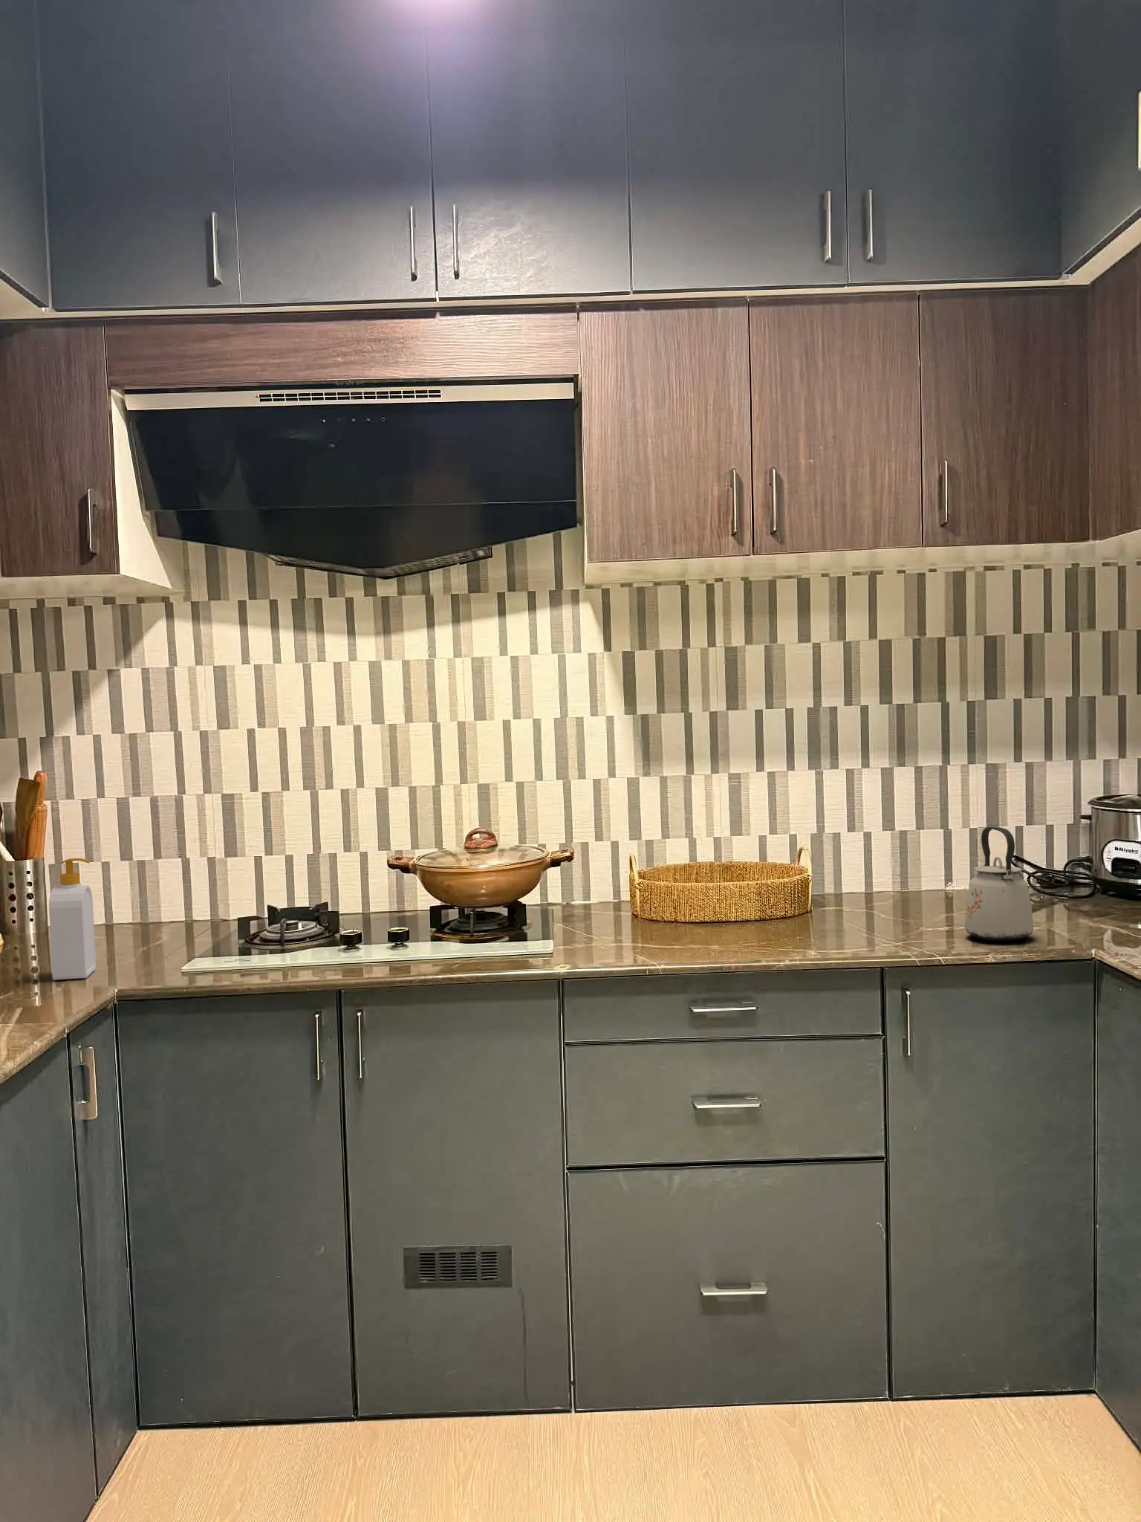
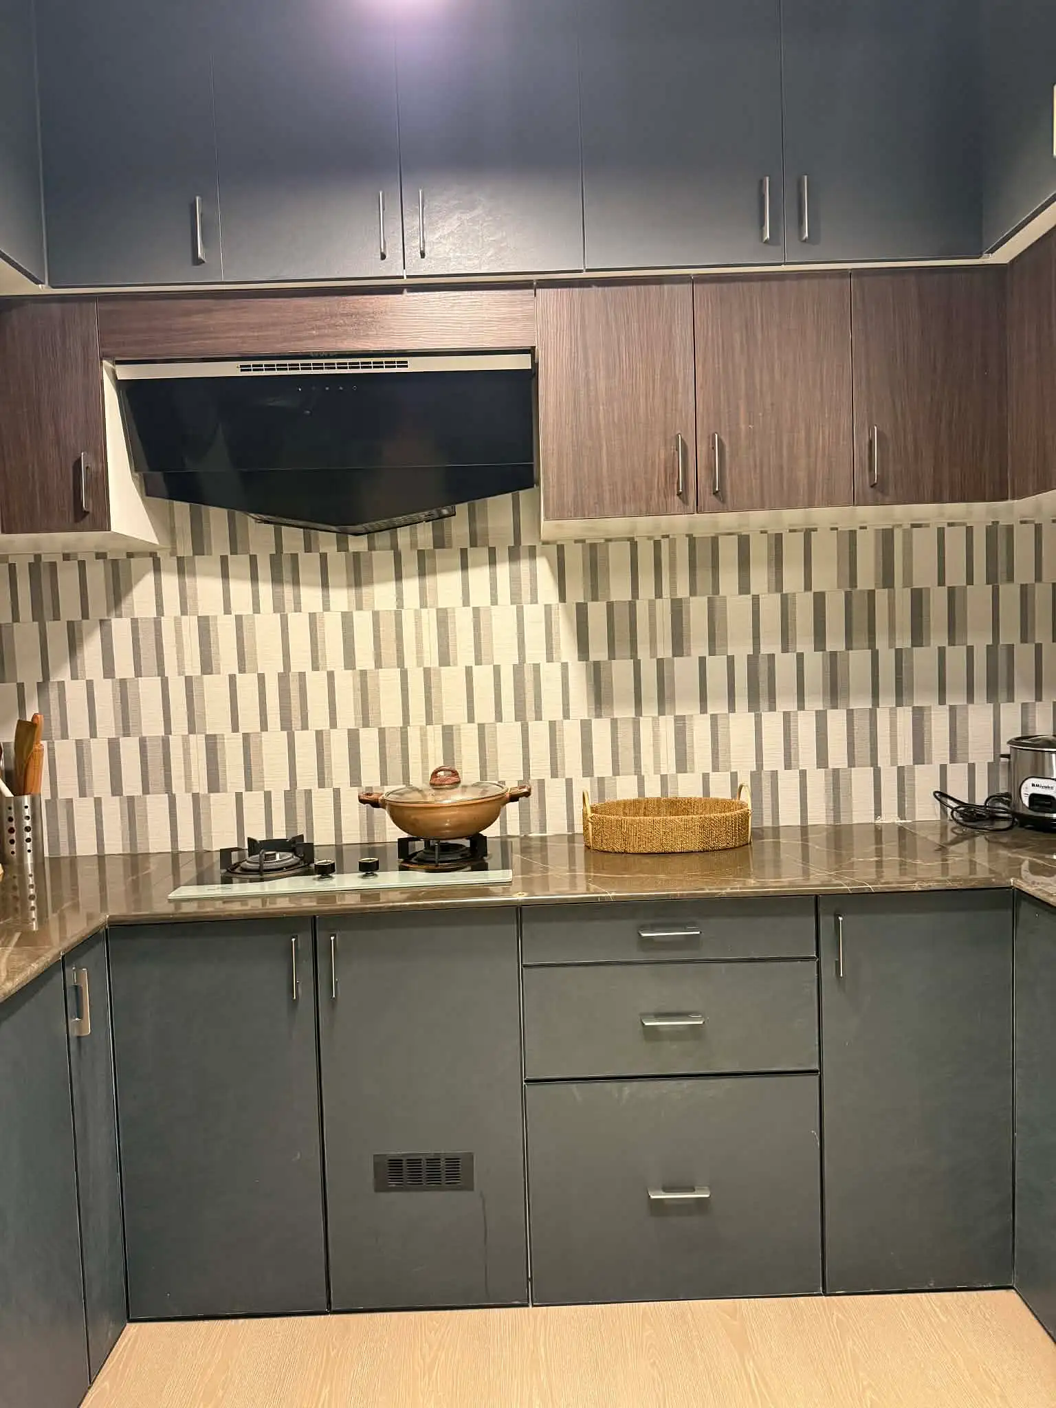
- soap bottle [48,858,97,982]
- kettle [964,826,1034,942]
